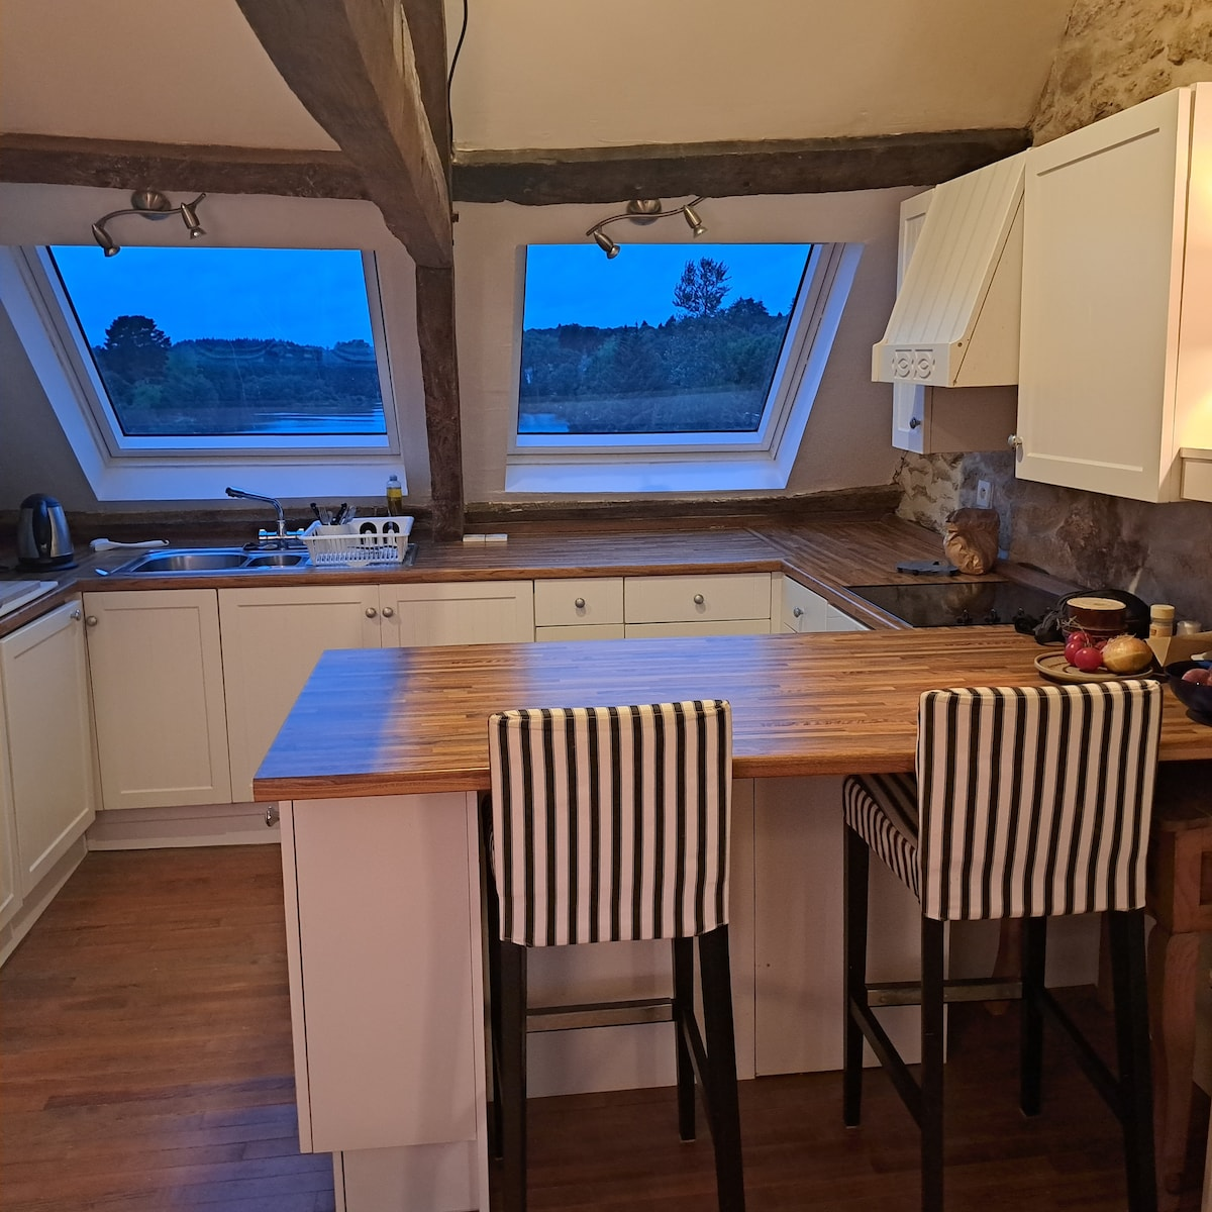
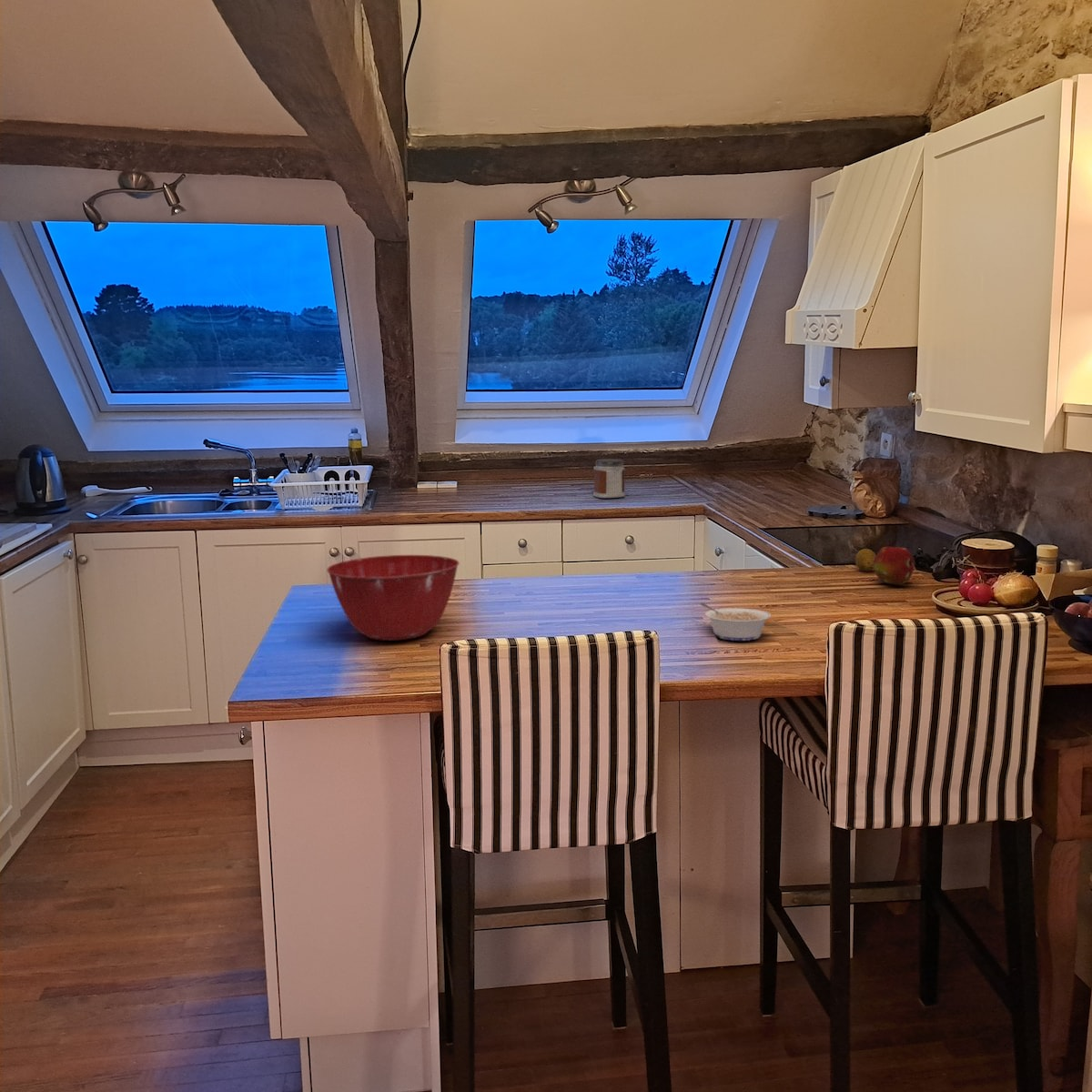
+ fruit [854,548,876,571]
+ jar [592,458,626,499]
+ mixing bowl [326,554,460,642]
+ legume [700,602,772,642]
+ fruit [872,546,915,586]
